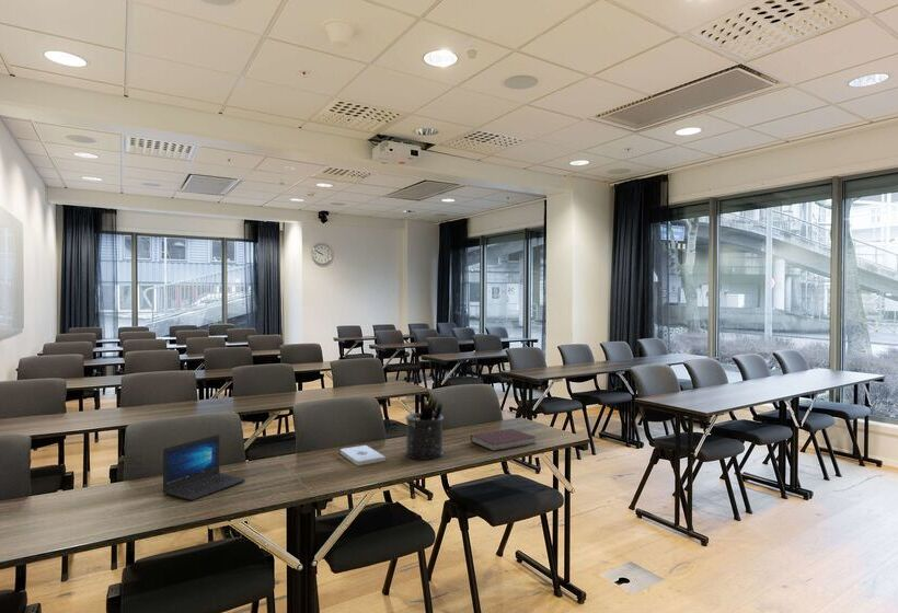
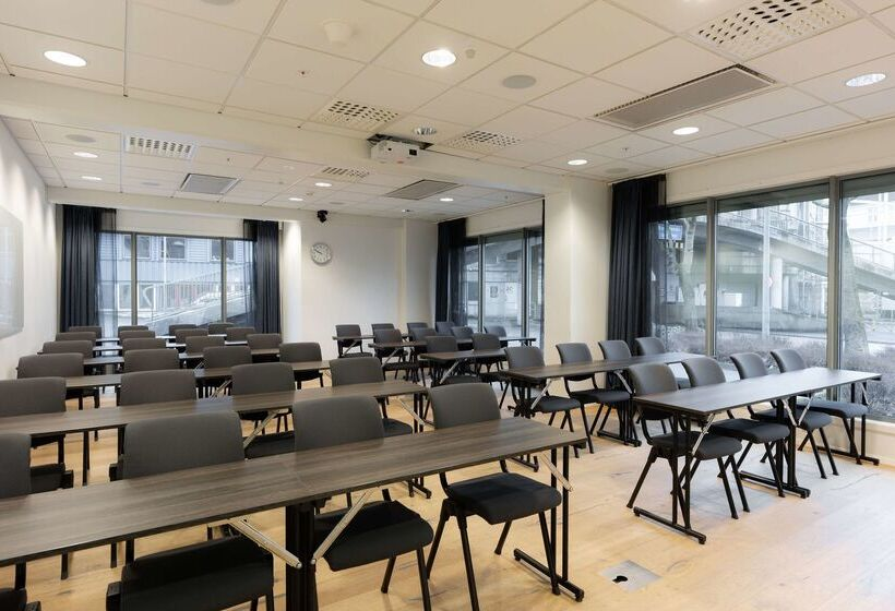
- notepad [339,444,387,466]
- pen holder [404,397,445,461]
- laptop [161,433,246,501]
- notebook [470,428,538,452]
